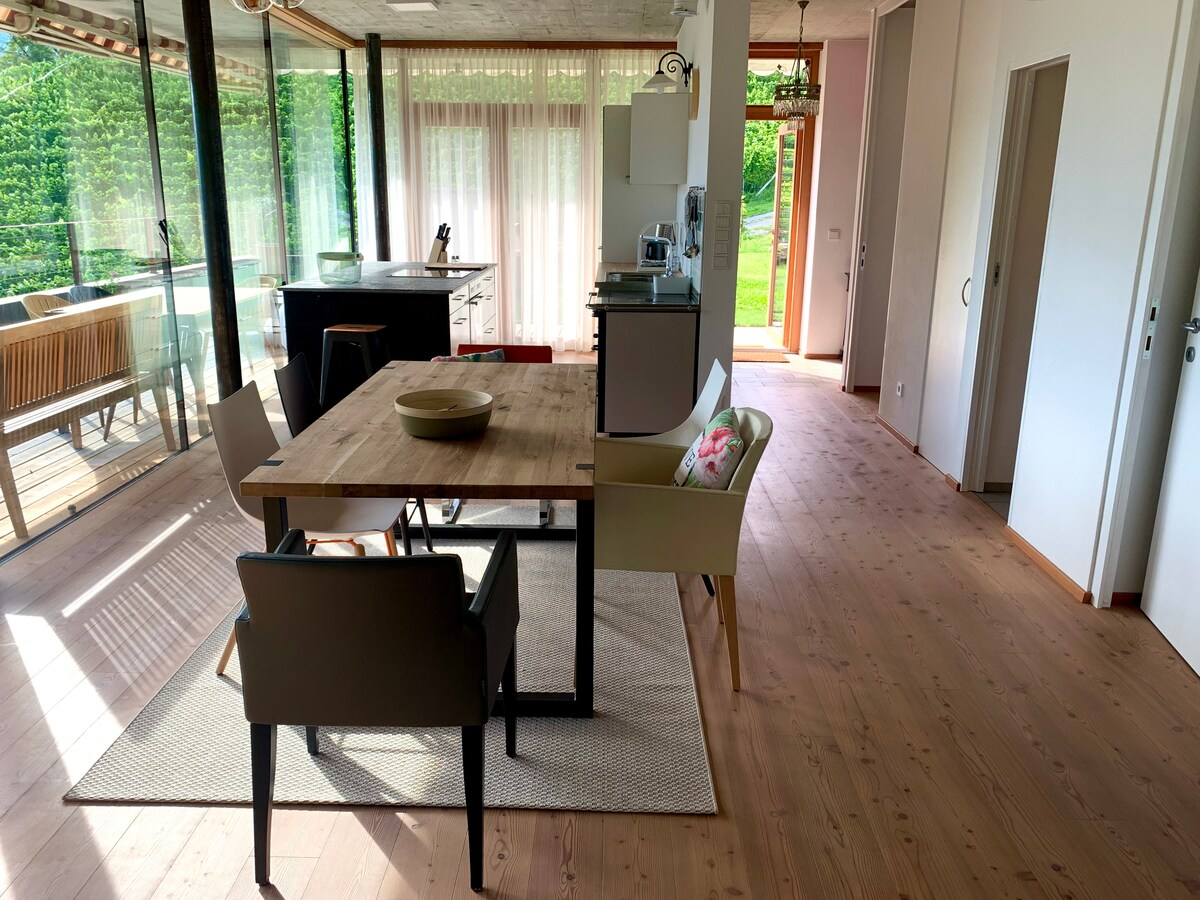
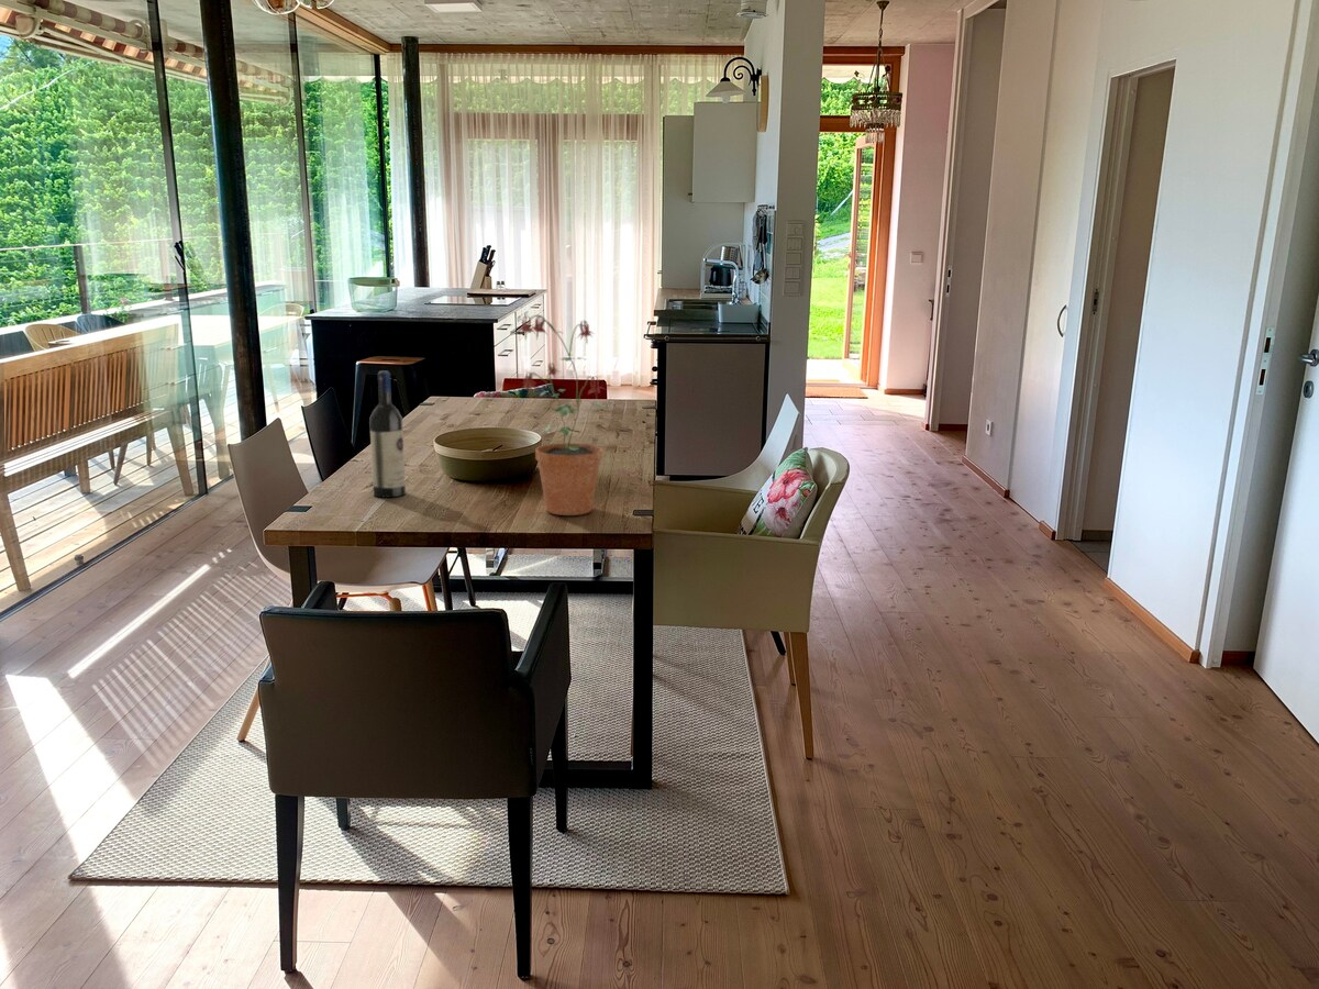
+ potted plant [517,314,610,516]
+ wine bottle [368,370,407,499]
